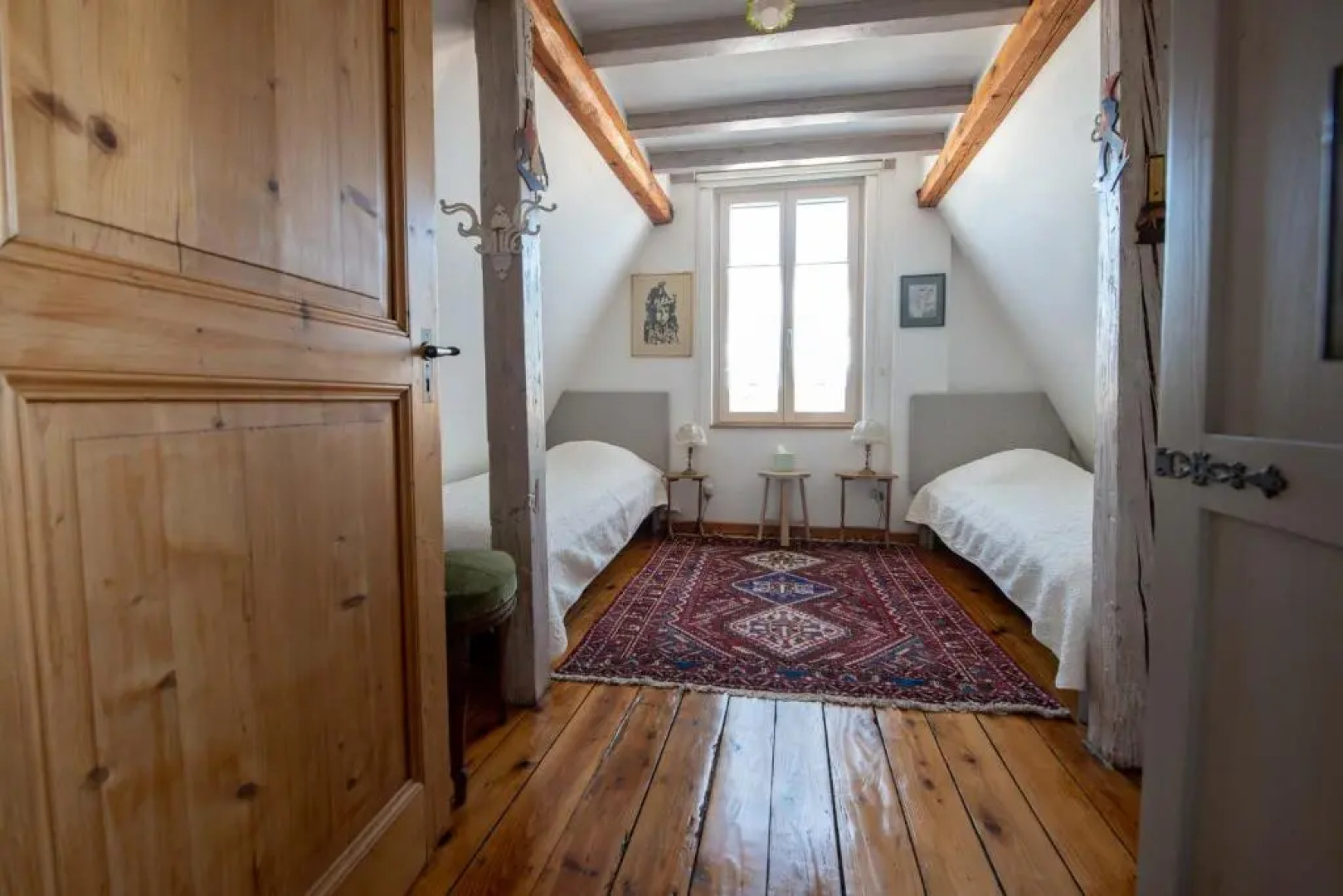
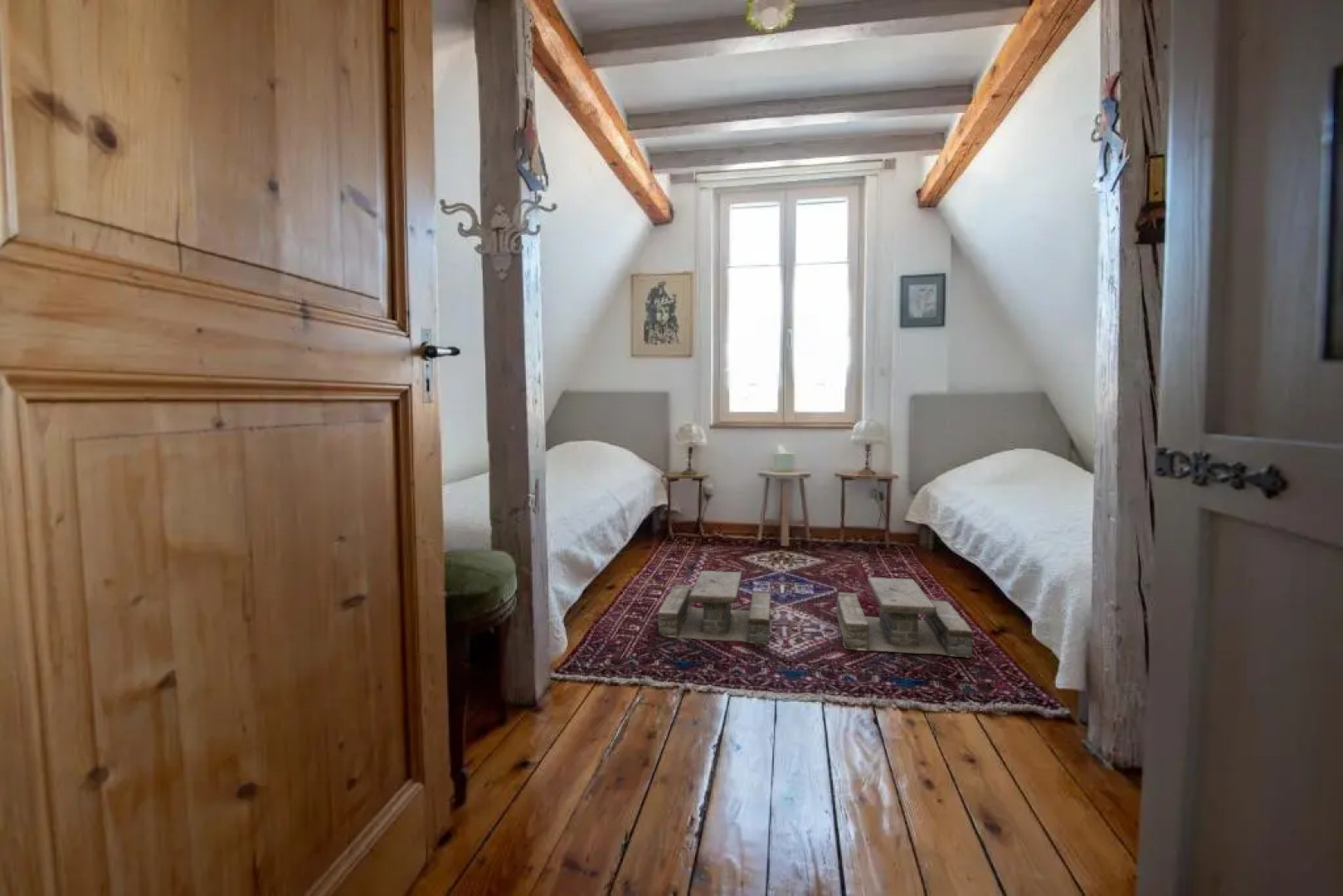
+ picnic table [657,570,974,658]
